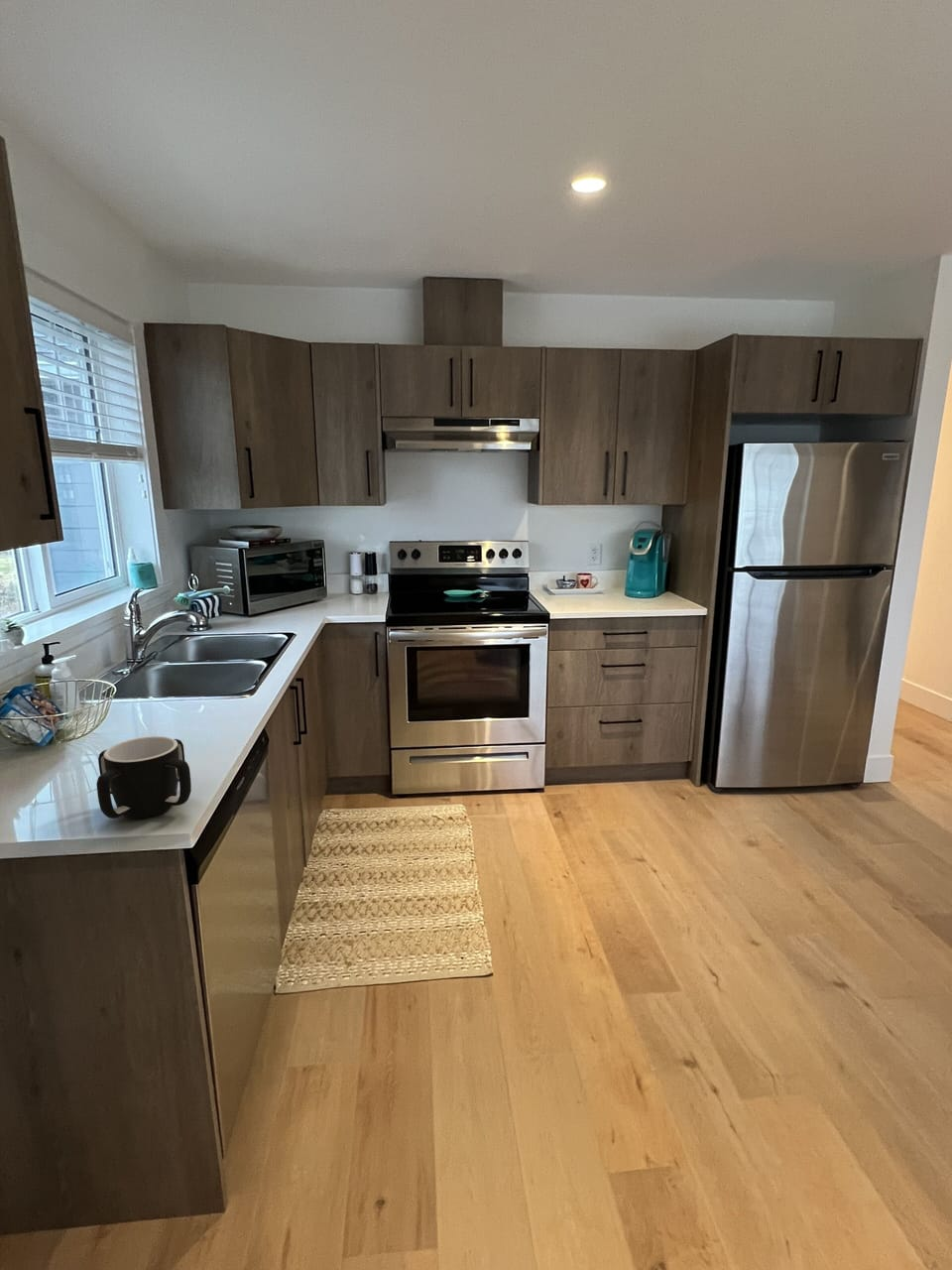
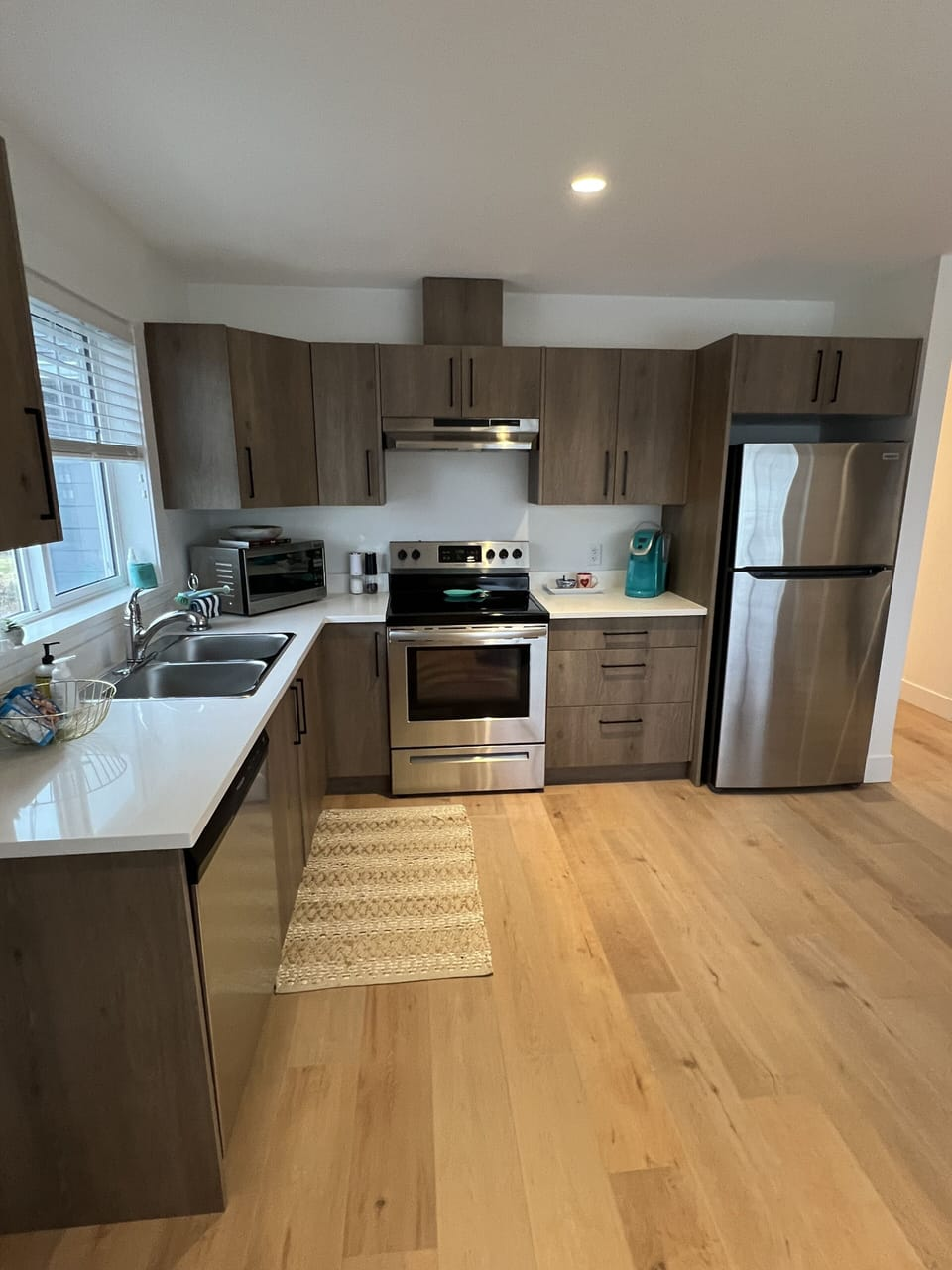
- mug [95,735,192,820]
